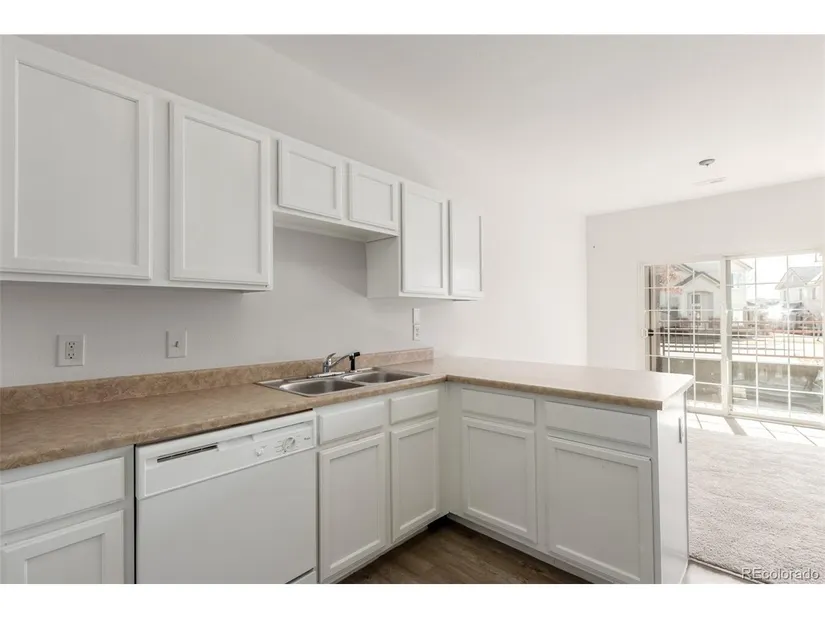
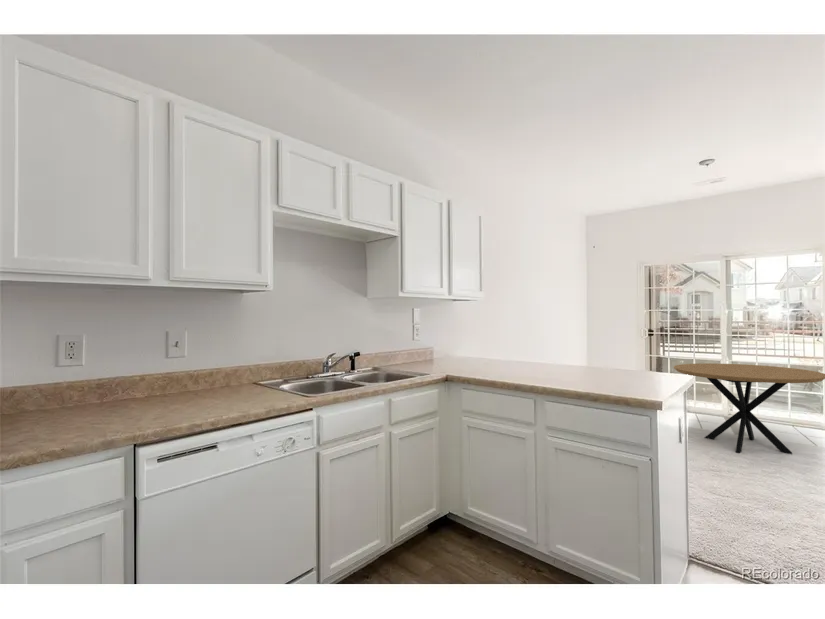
+ dining table [673,362,825,455]
